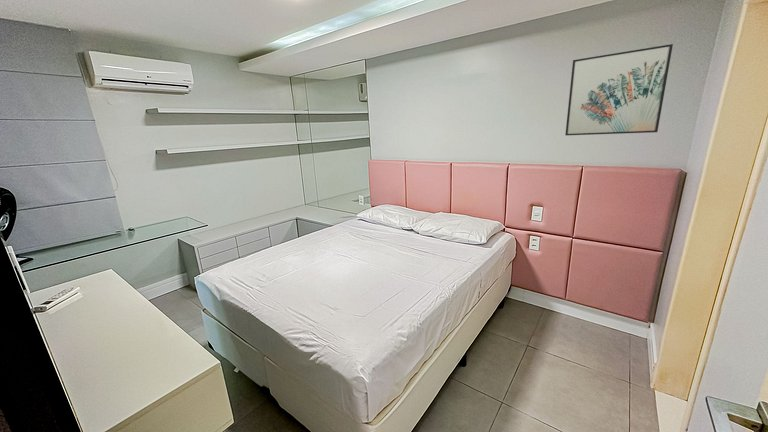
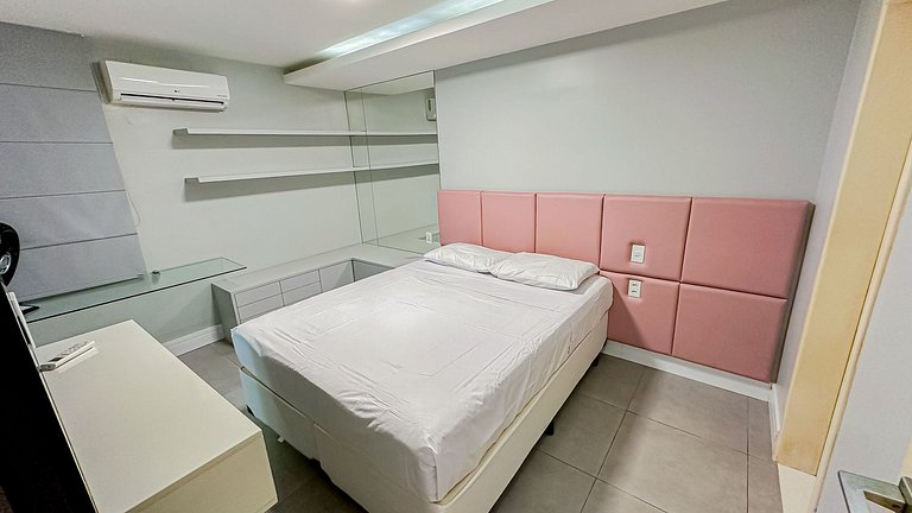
- wall art [564,43,674,136]
